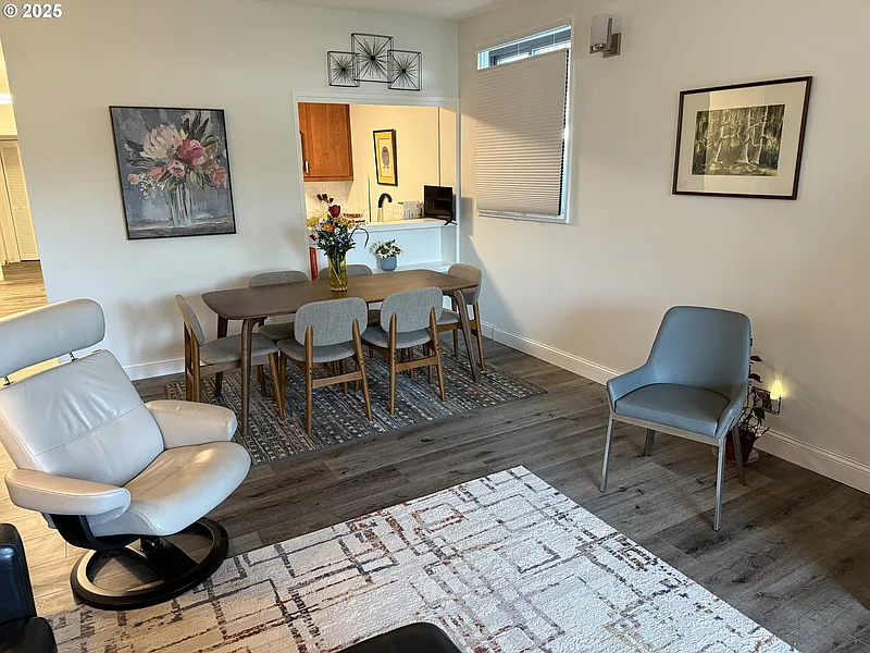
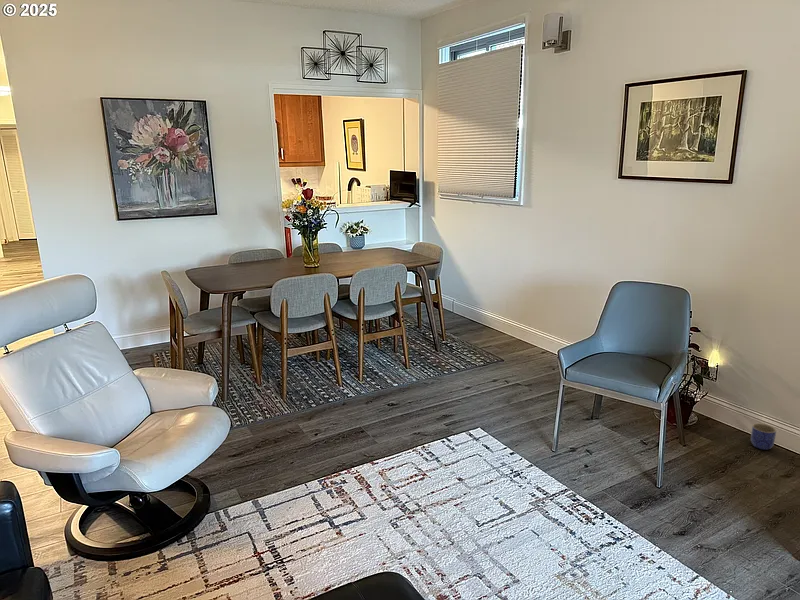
+ planter [750,423,777,451]
